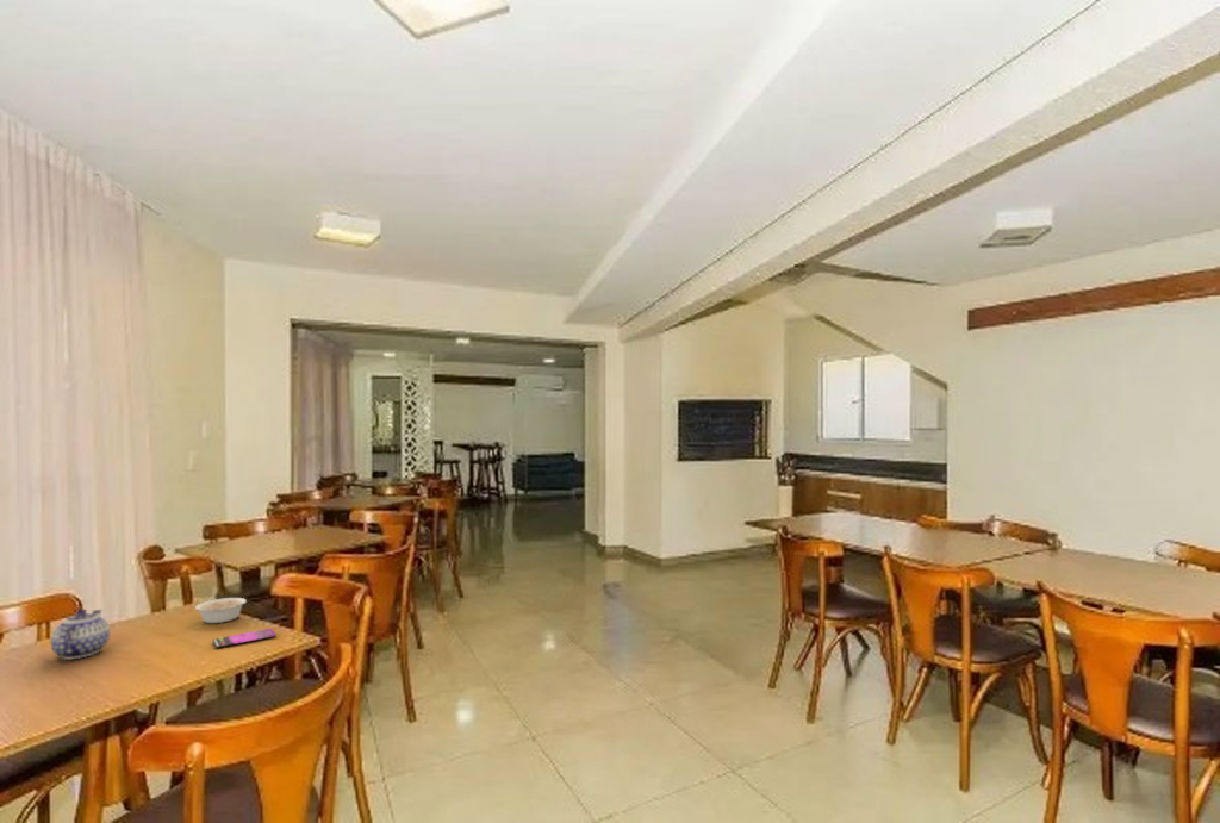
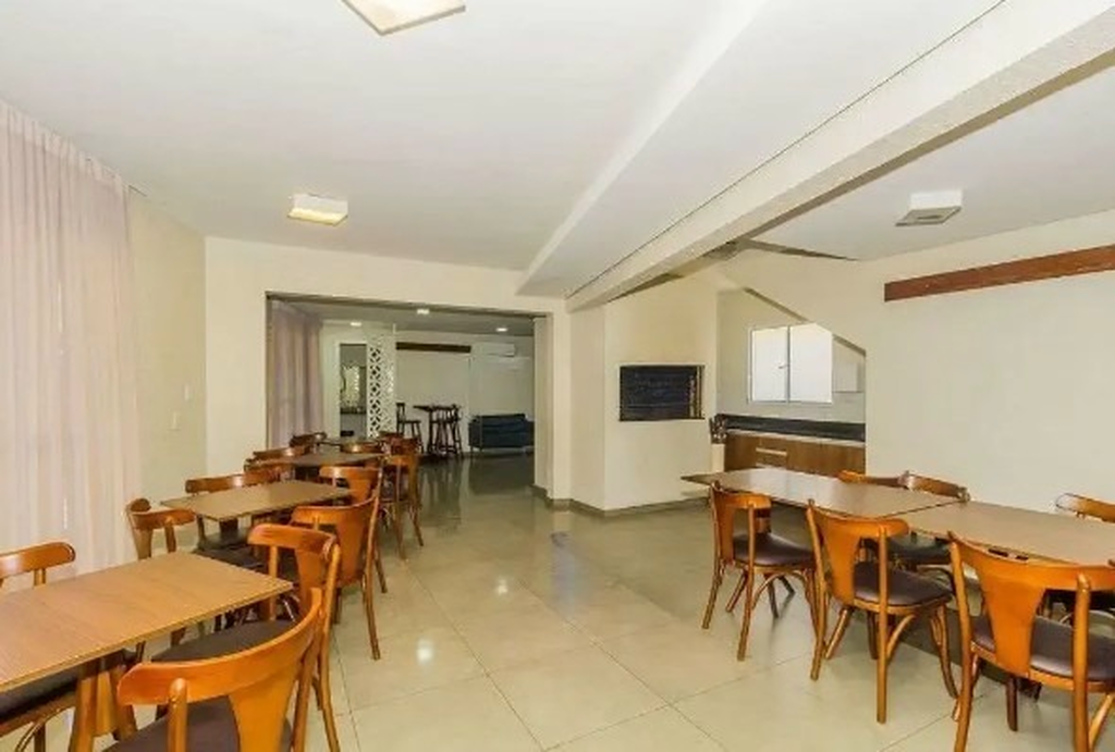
- smartphone [211,628,278,649]
- legume [194,597,248,624]
- teapot [50,607,111,661]
